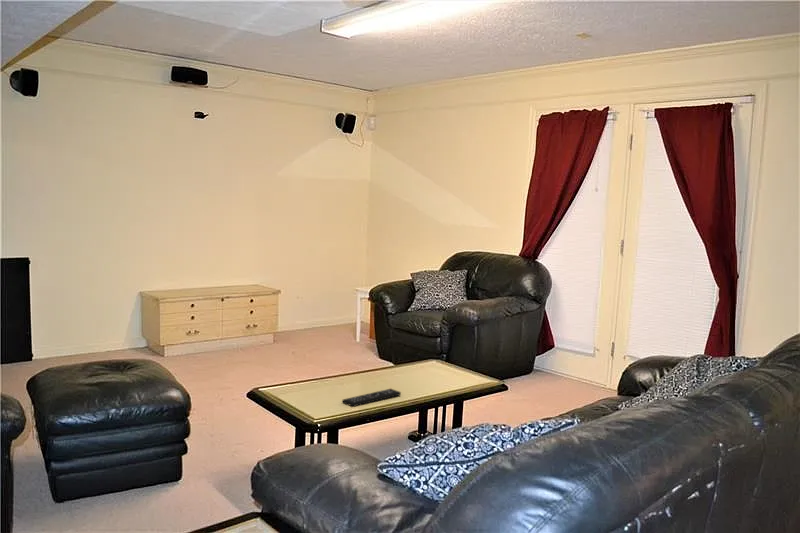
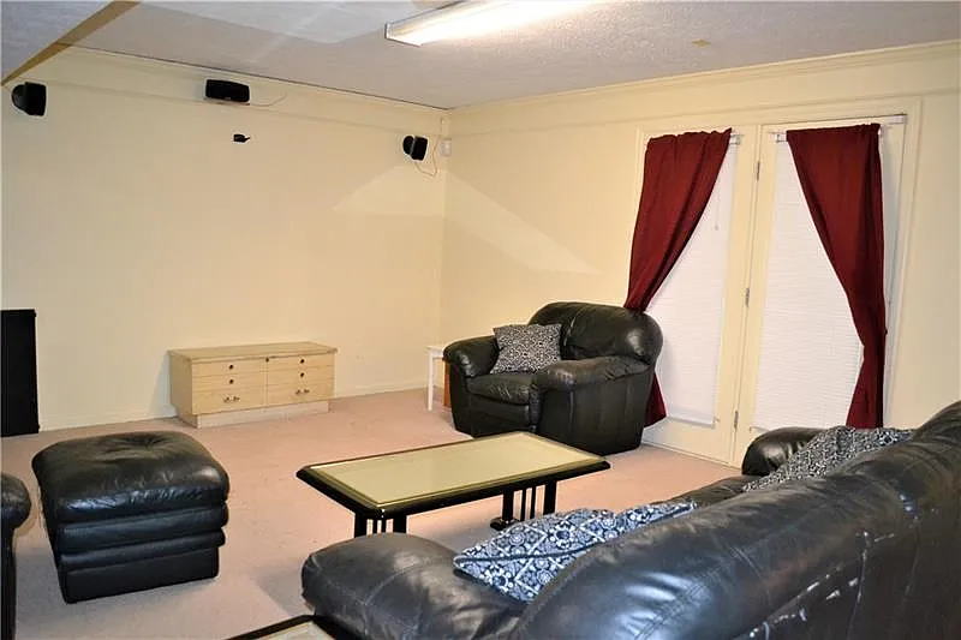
- remote control [341,387,402,408]
